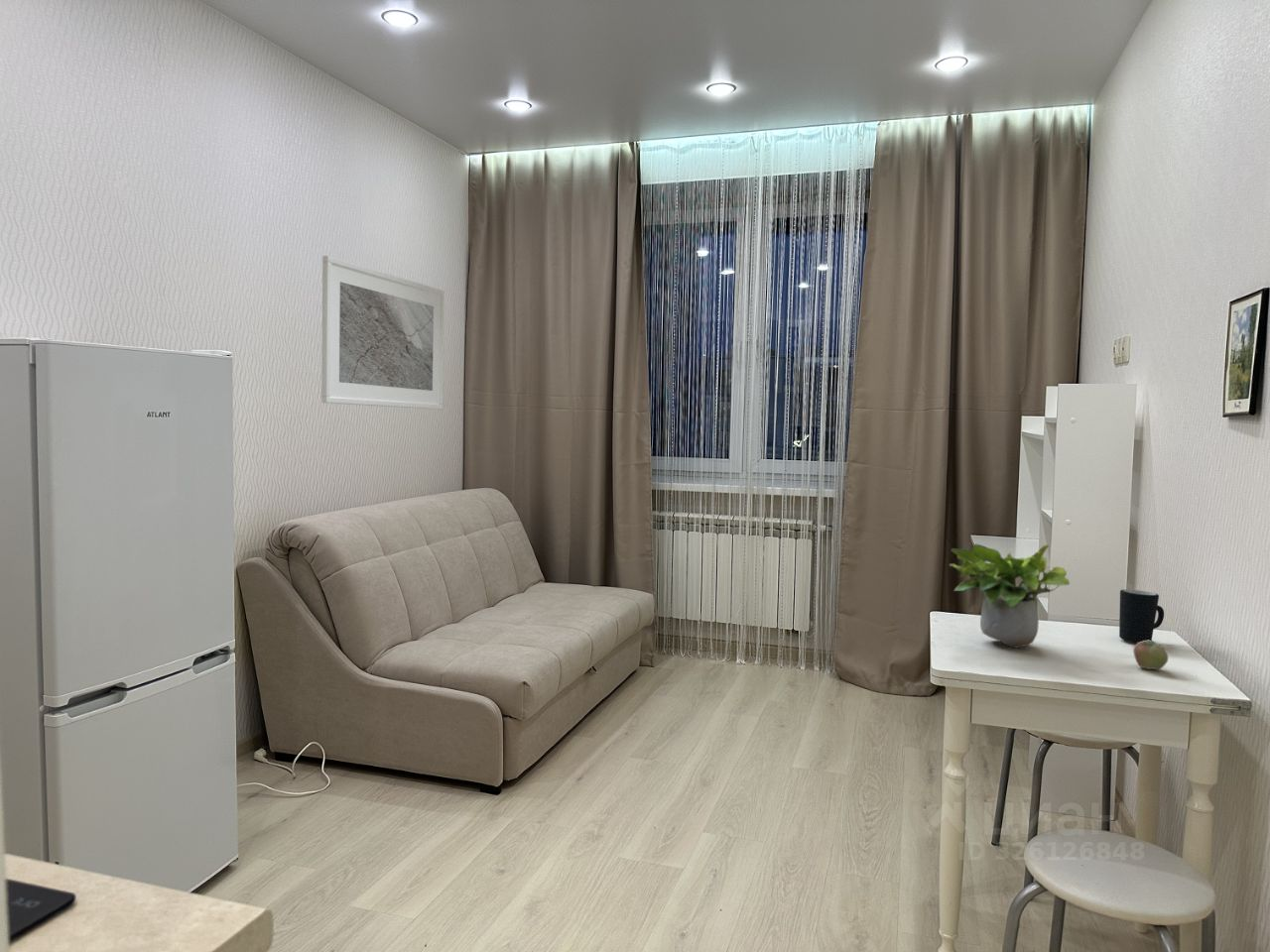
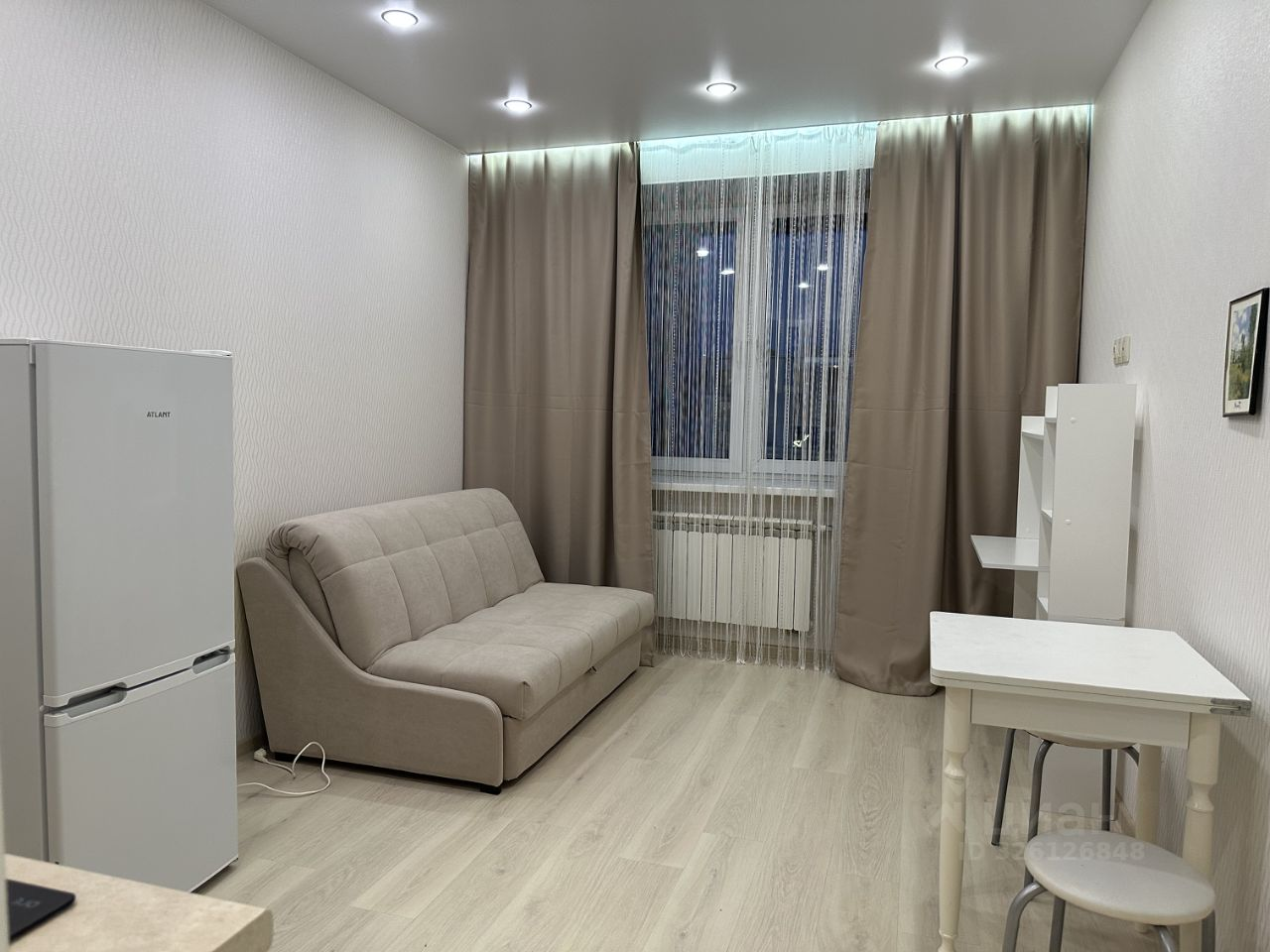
- potted plant [949,542,1071,649]
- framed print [320,255,445,411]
- mug [1118,588,1165,644]
- apple [1132,640,1169,670]
